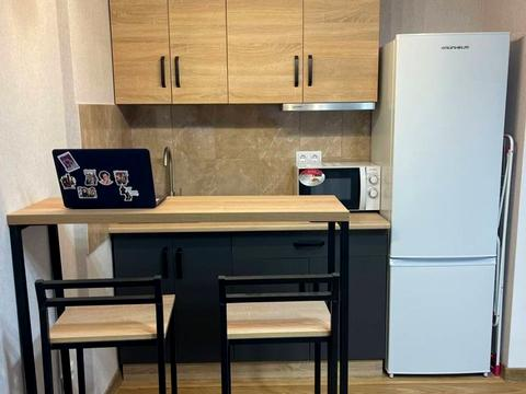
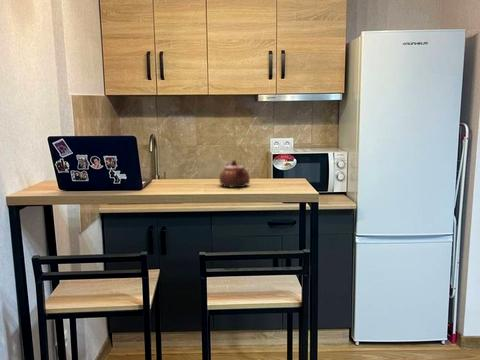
+ teapot [218,159,251,189]
